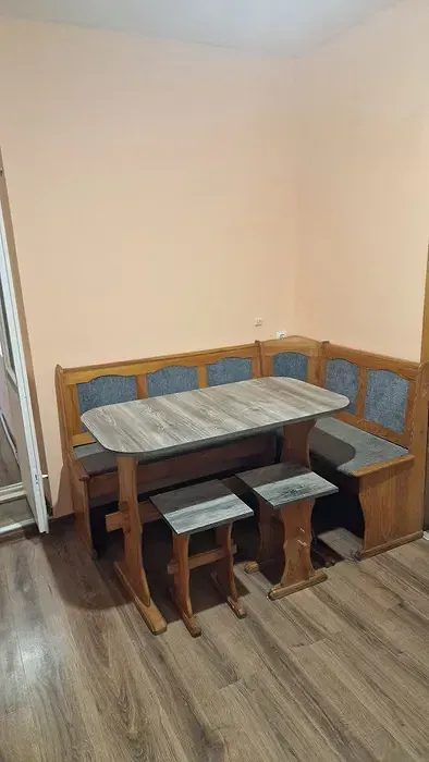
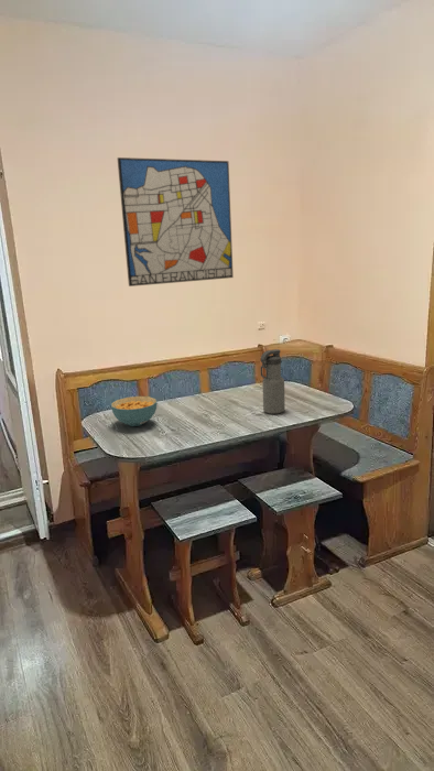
+ wall art [117,156,235,287]
+ water bottle [260,348,286,415]
+ cereal bowl [110,395,158,427]
